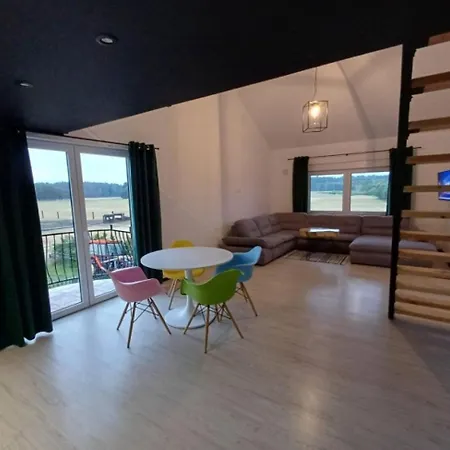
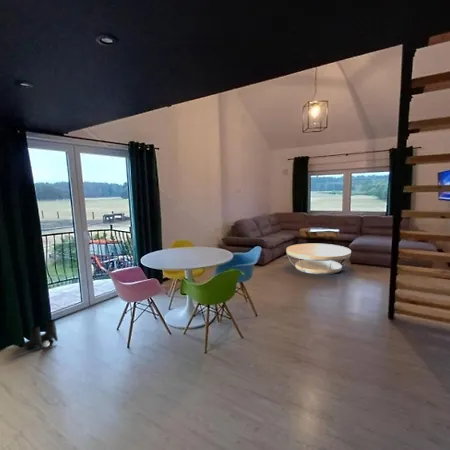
+ coffee table [285,243,352,275]
+ boots [24,318,59,350]
